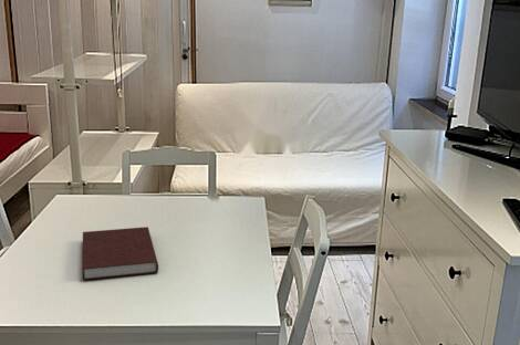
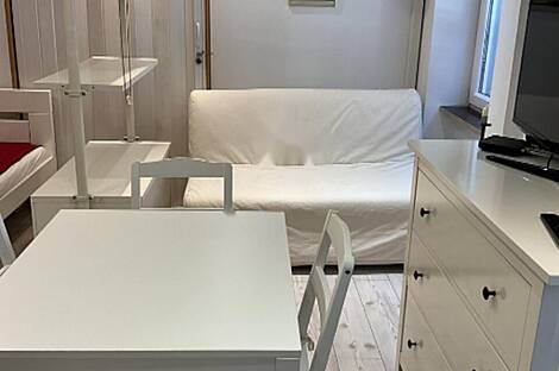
- notebook [81,226,159,281]
